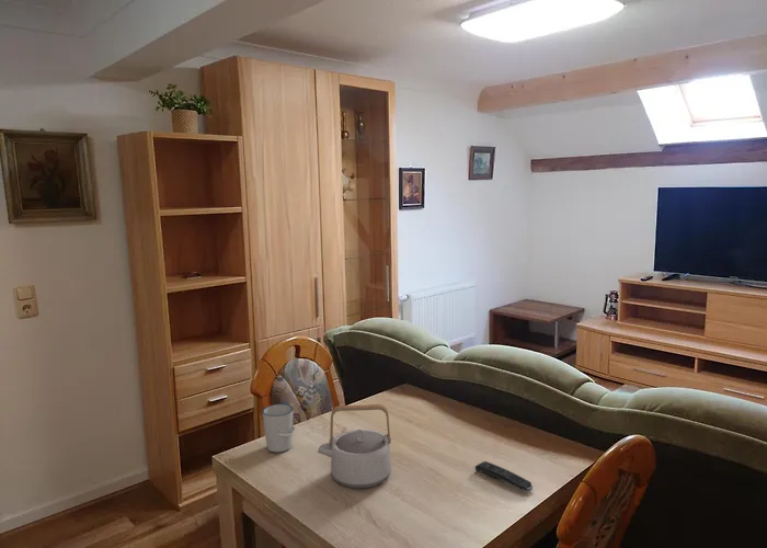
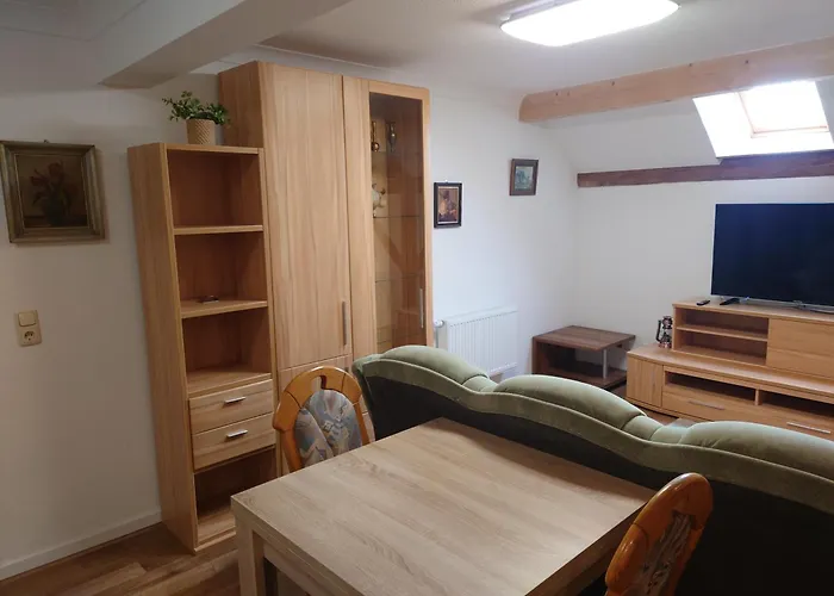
- teapot [317,403,392,490]
- cup [261,403,296,454]
- remote control [474,460,534,492]
